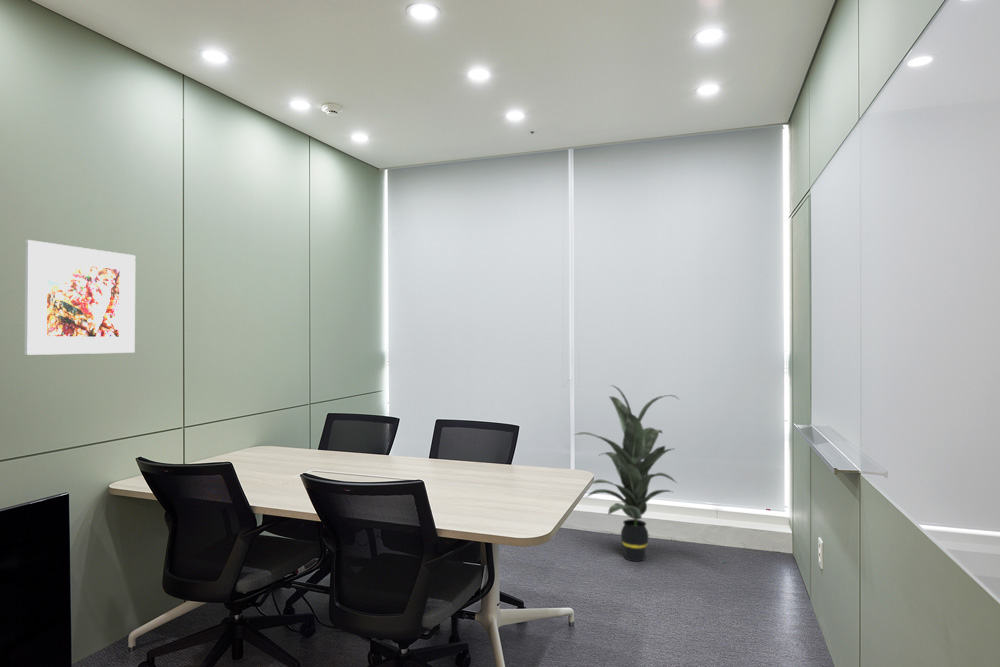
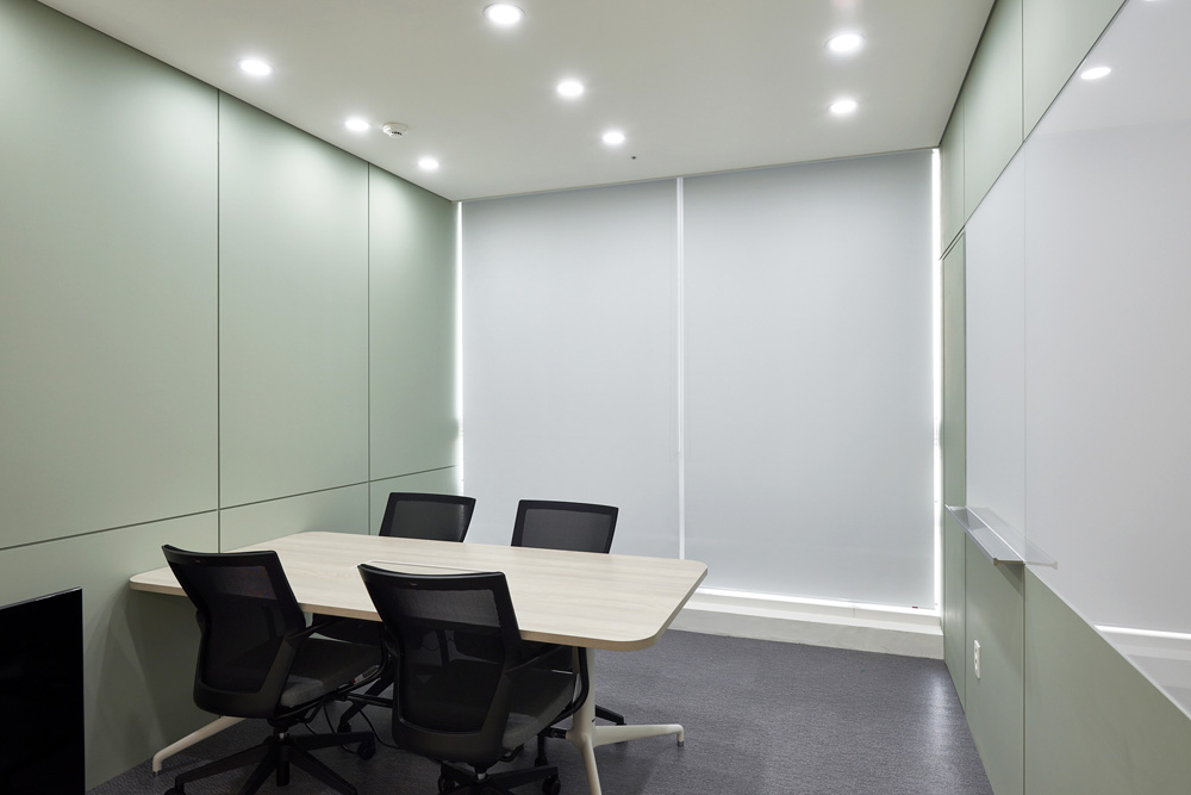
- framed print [23,239,136,356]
- indoor plant [574,384,679,563]
